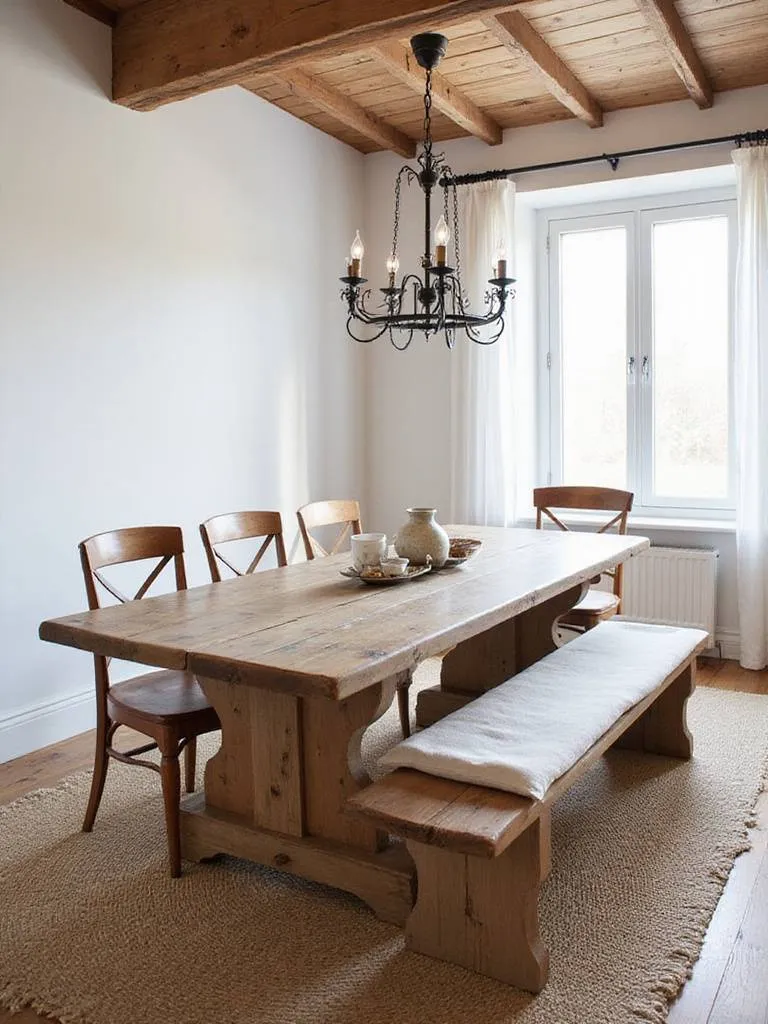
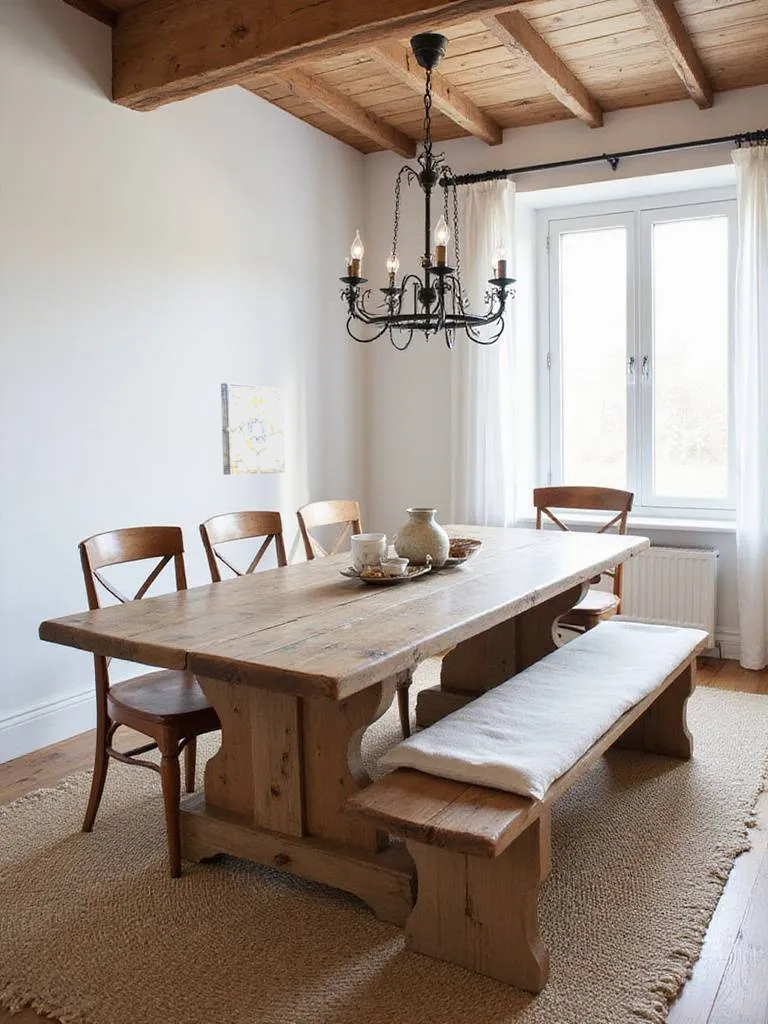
+ wall art [220,382,286,476]
